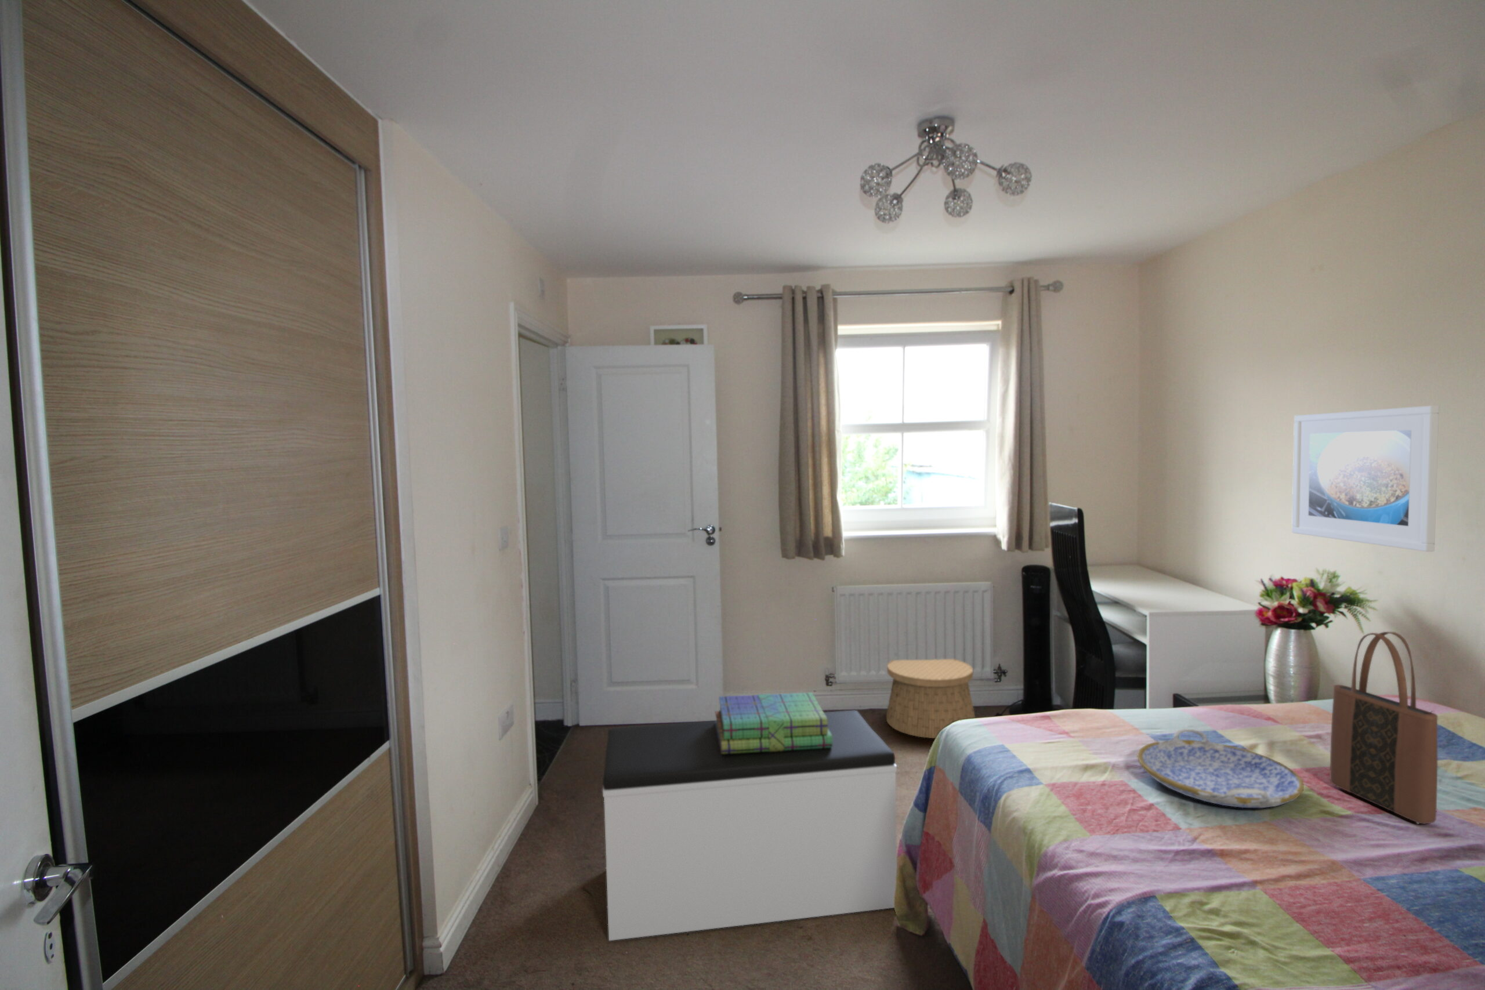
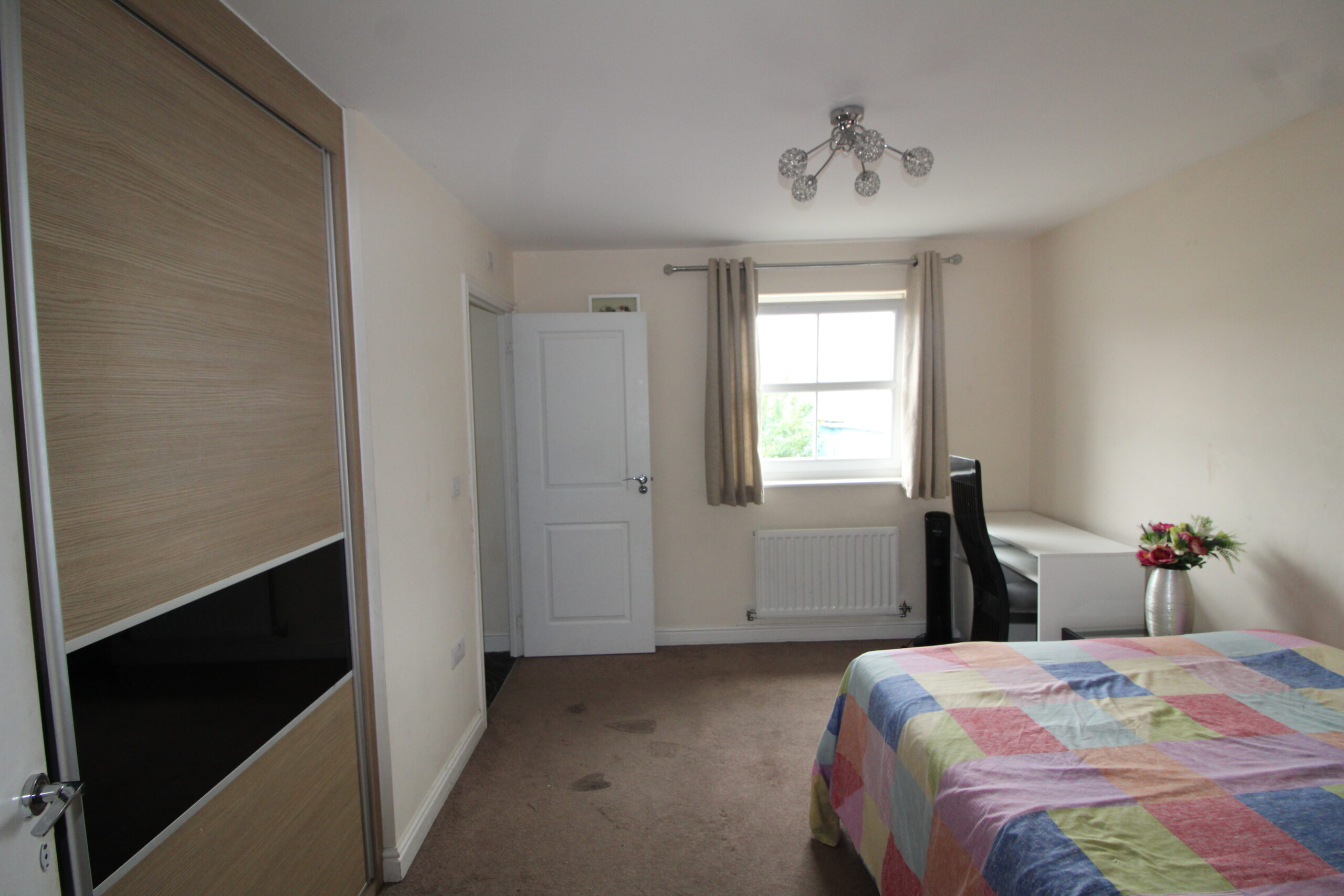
- tote bag [1329,631,1437,824]
- serving tray [1136,728,1305,809]
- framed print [1292,404,1440,552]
- bench [602,709,897,941]
- stack of books [714,692,832,754]
- basket [886,659,976,739]
